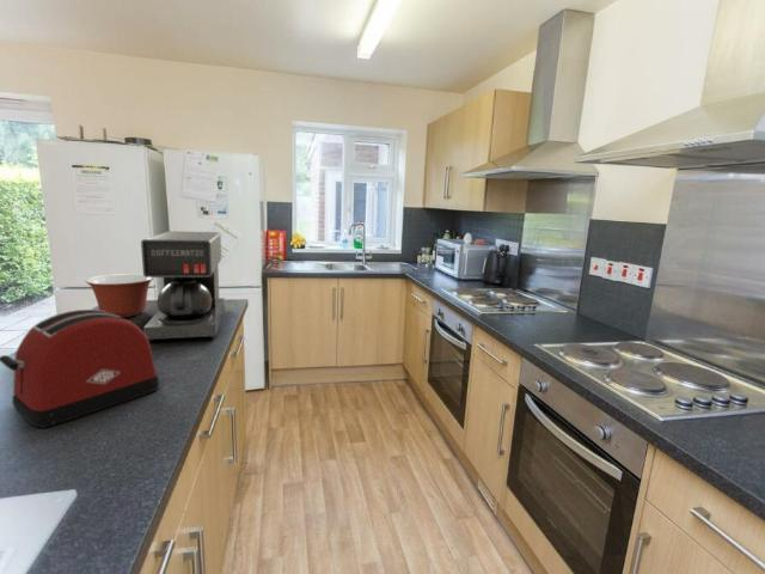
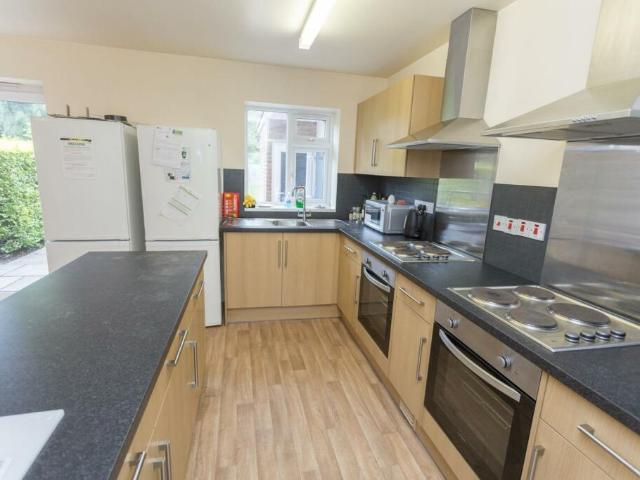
- toaster [0,309,160,429]
- coffee maker [140,230,226,342]
- mixing bowl [85,273,154,318]
